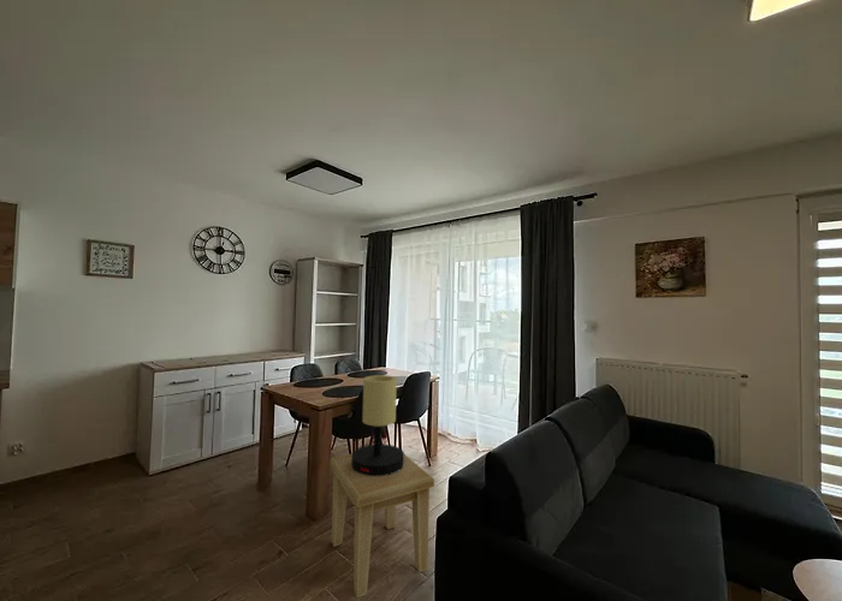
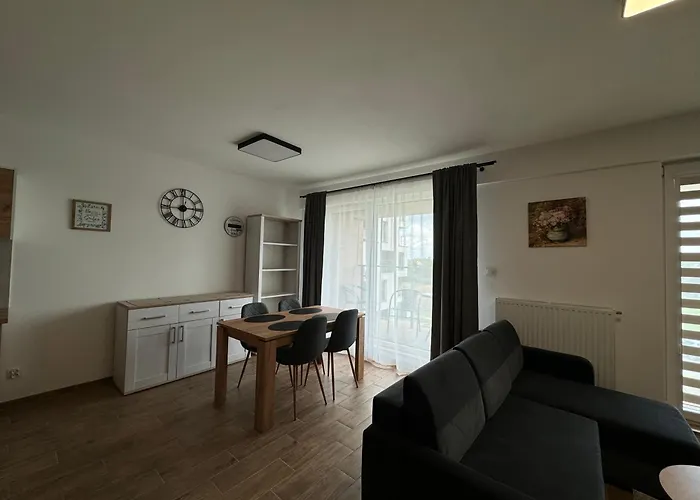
- side table [328,453,435,599]
- table lamp [351,374,405,476]
